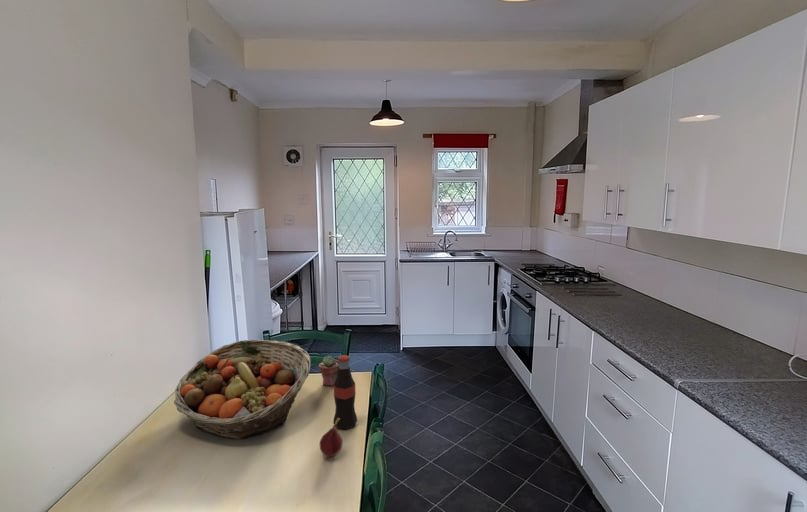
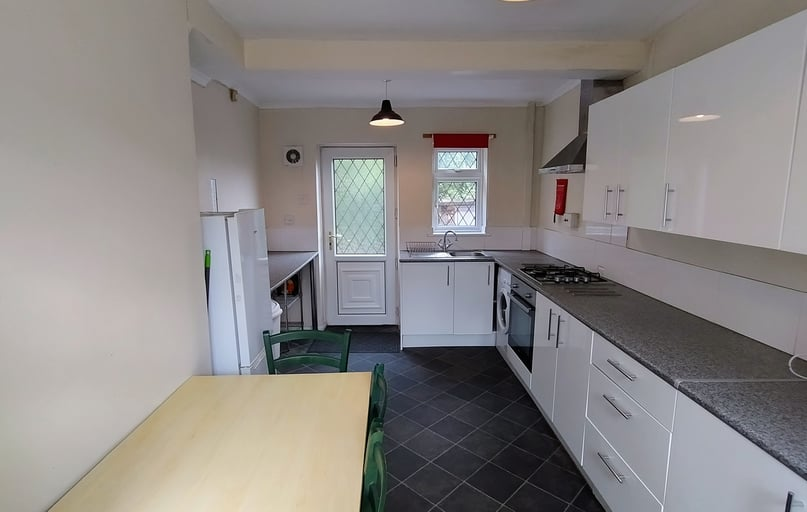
- bottle [332,354,358,430]
- fruit [319,418,343,458]
- fruit basket [173,339,311,440]
- potted succulent [318,355,339,387]
